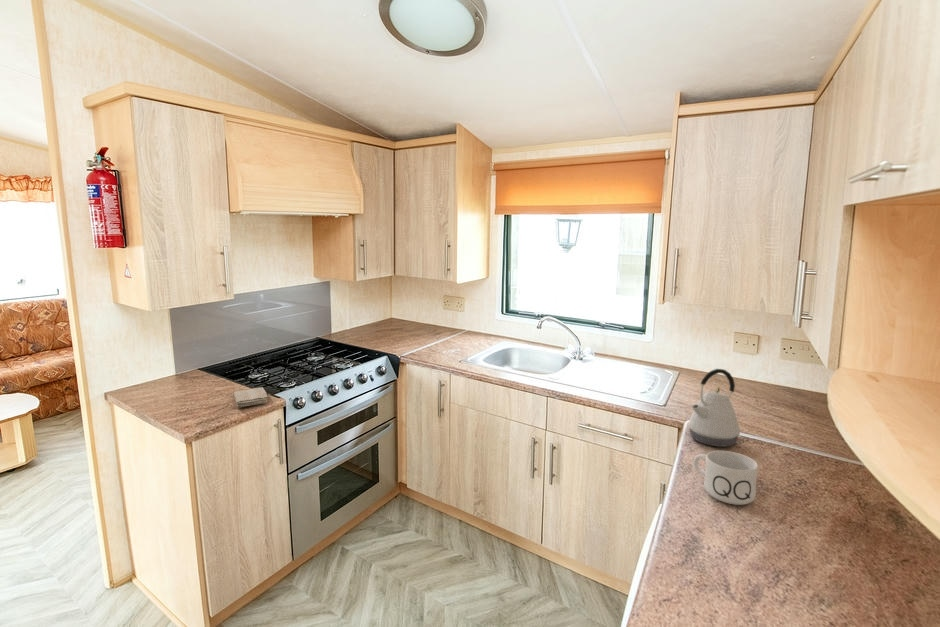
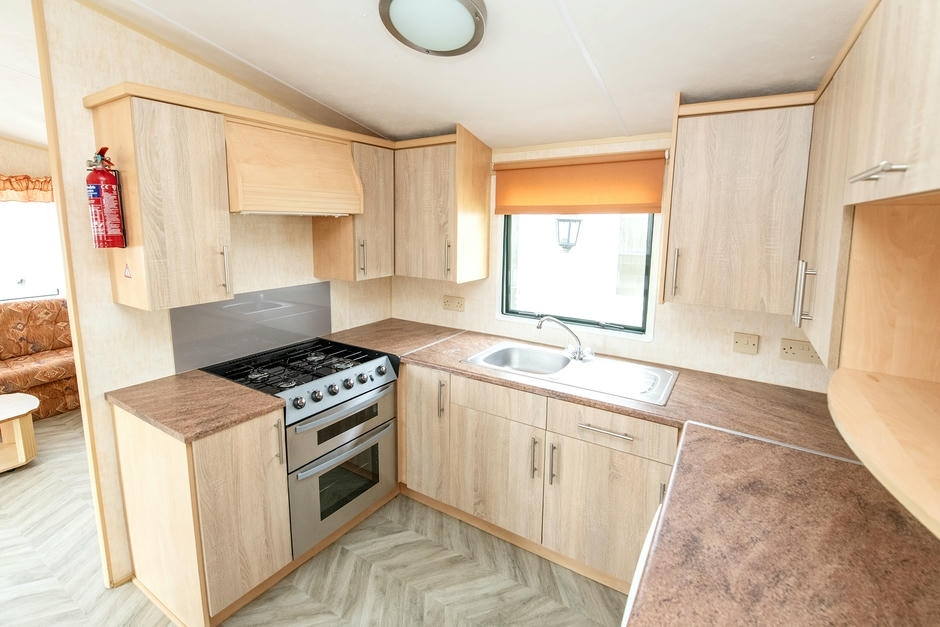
- kettle [687,368,741,447]
- washcloth [232,386,268,408]
- mug [692,450,759,506]
